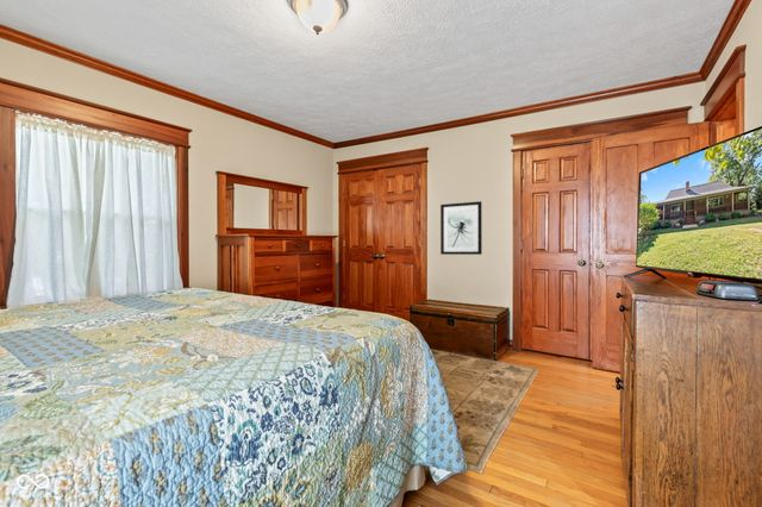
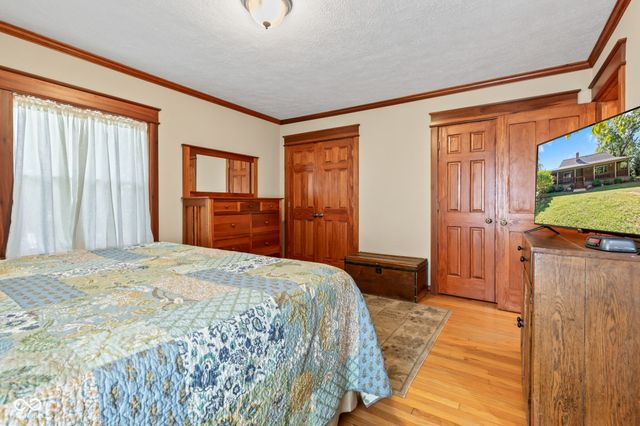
- wall art [439,200,483,256]
